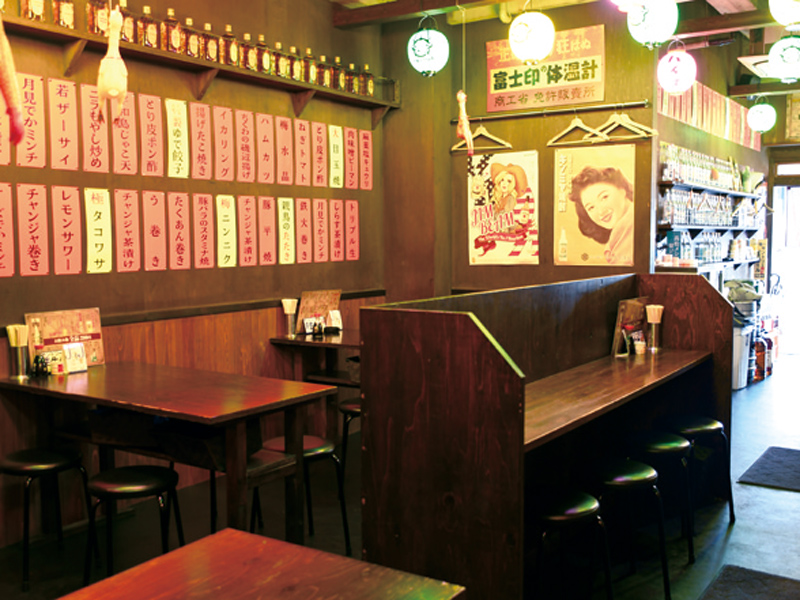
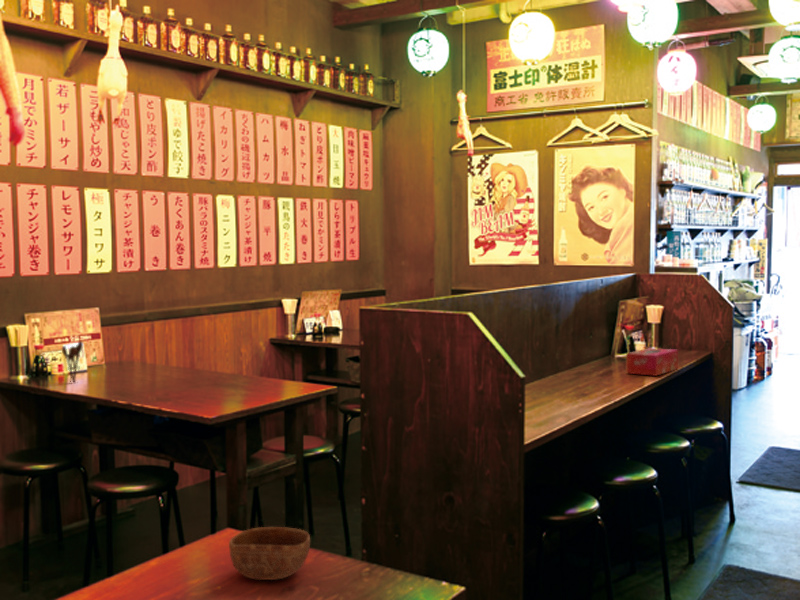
+ tissue box [625,347,679,377]
+ bowl [228,526,311,581]
+ utensil holder [61,340,84,384]
